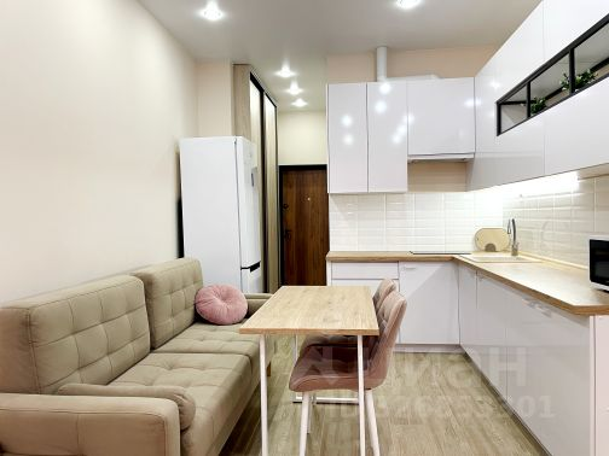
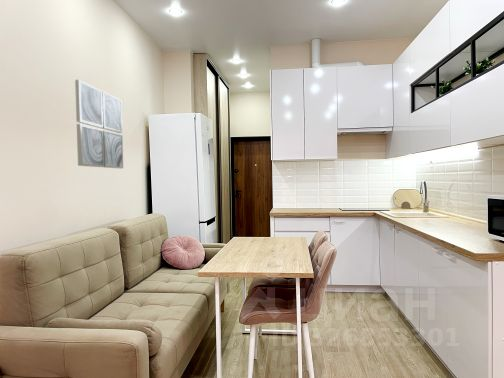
+ wall art [74,79,124,169]
